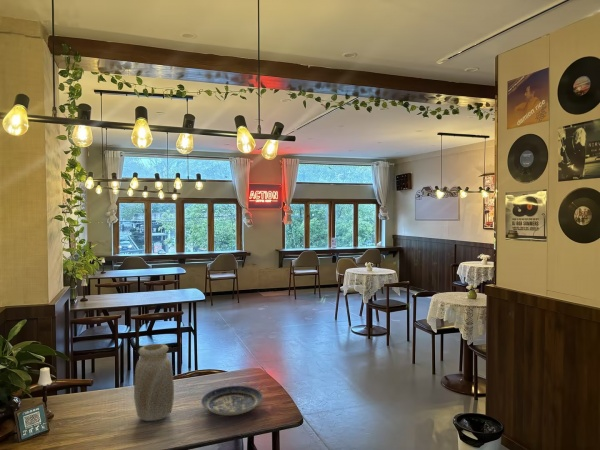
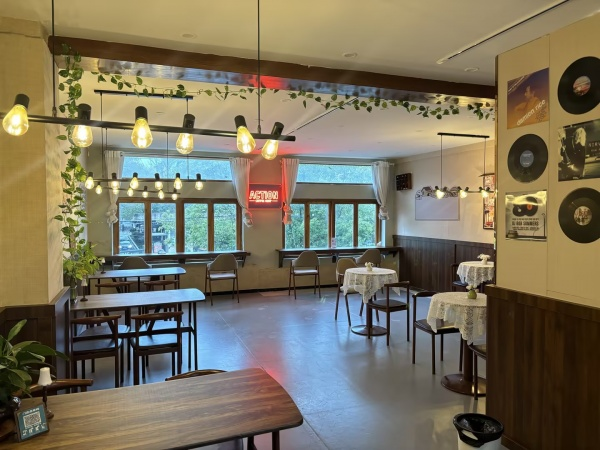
- plate [200,385,264,416]
- vase [133,343,175,422]
